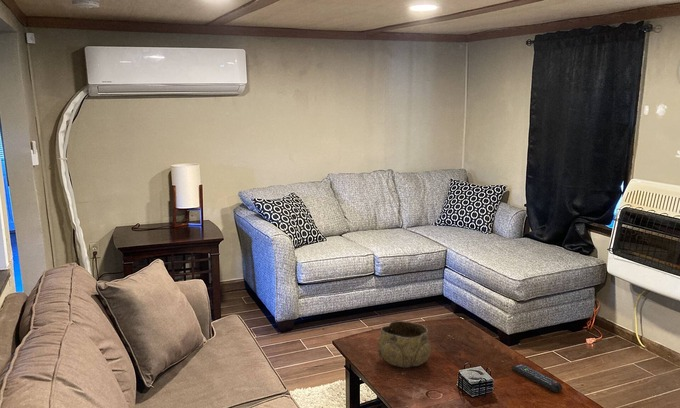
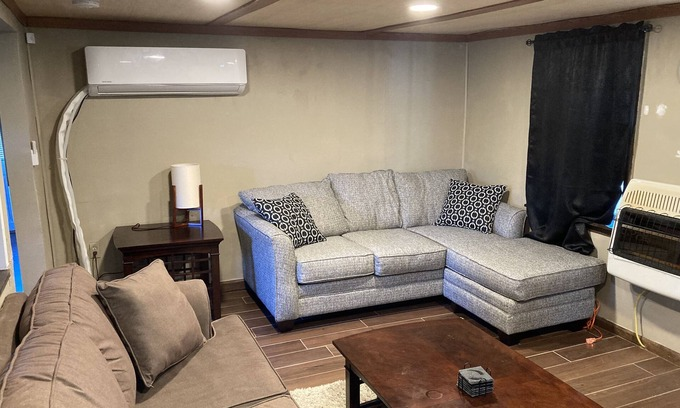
- decorative bowl [377,320,432,368]
- remote control [510,363,563,393]
